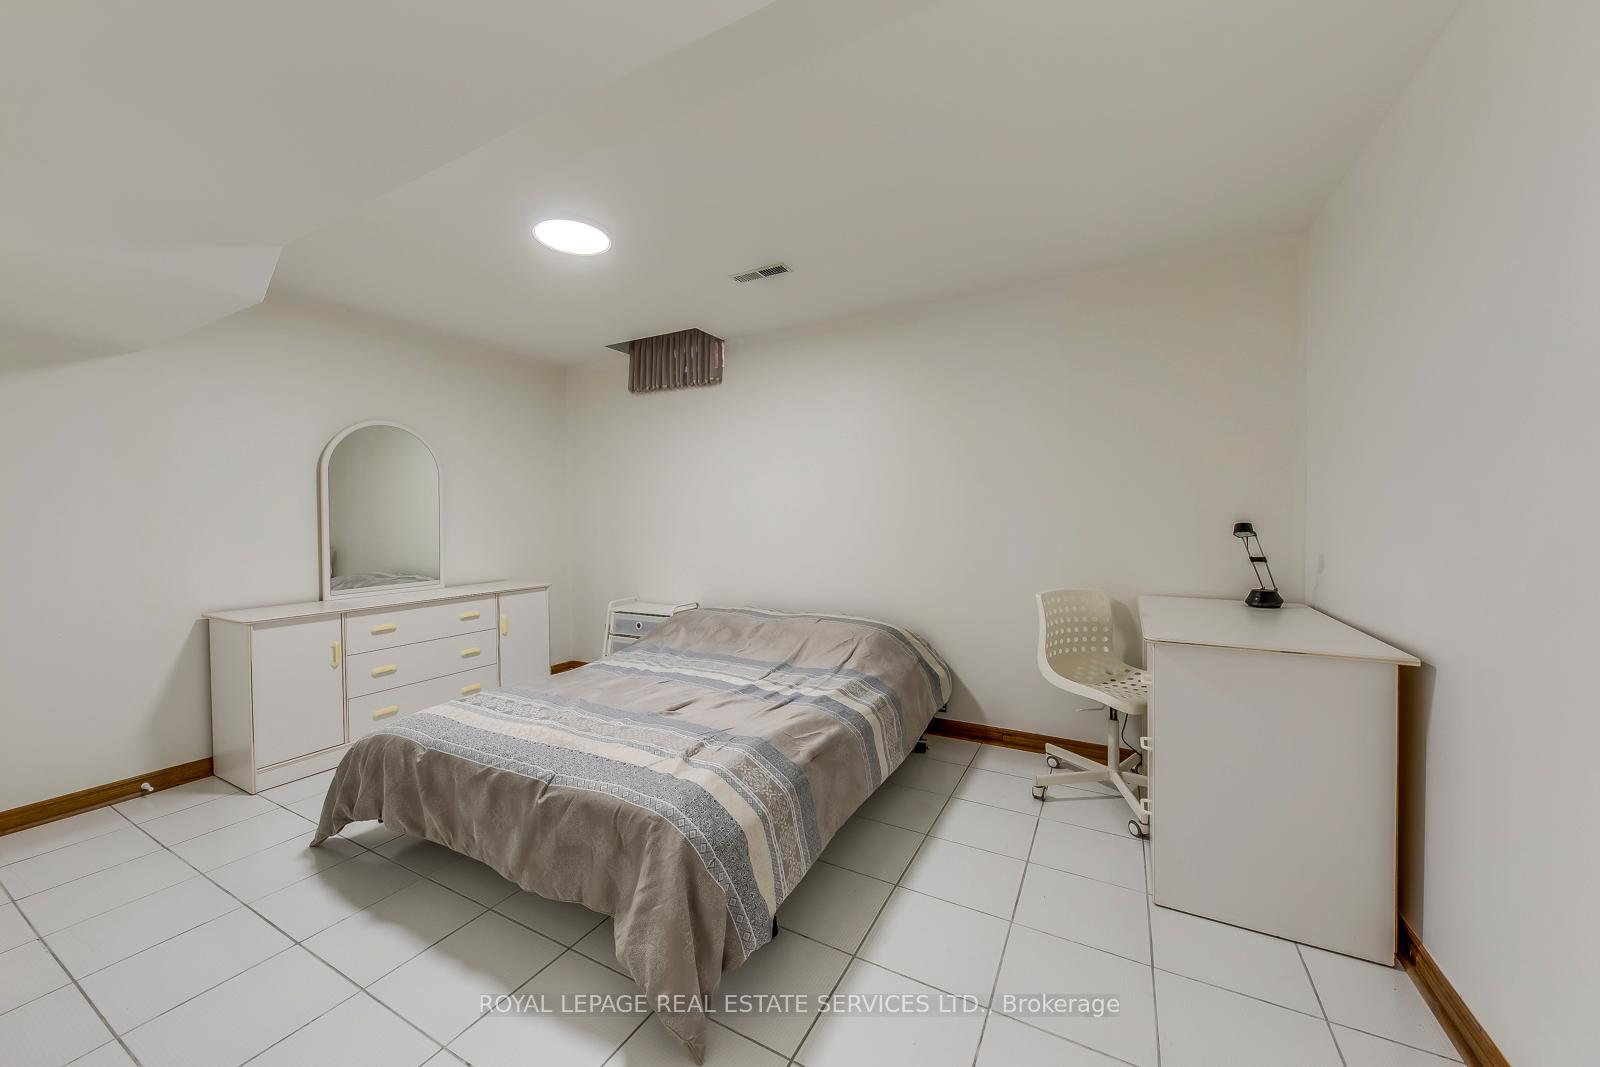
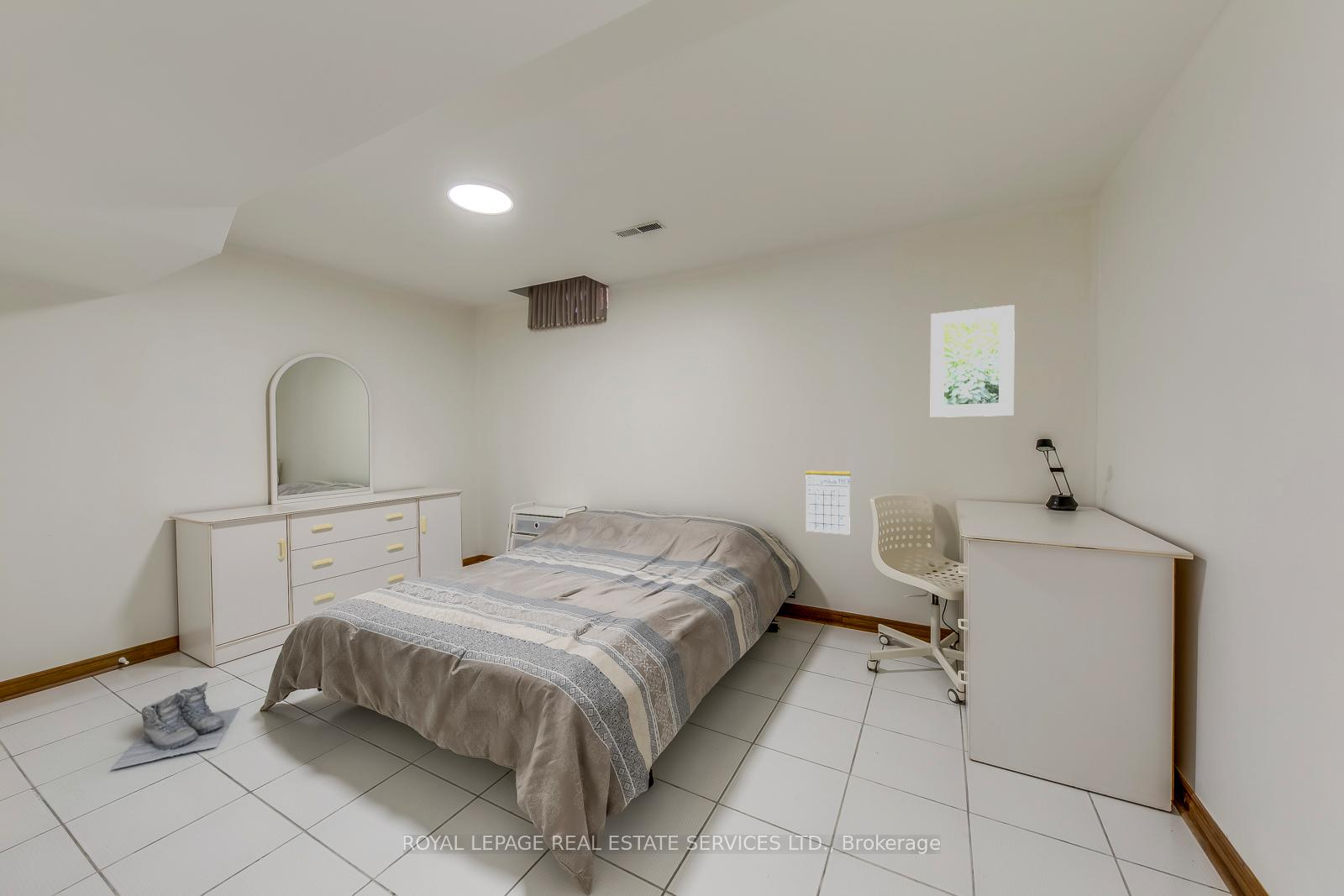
+ boots [111,682,240,770]
+ calendar [805,457,852,535]
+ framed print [930,304,1016,418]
